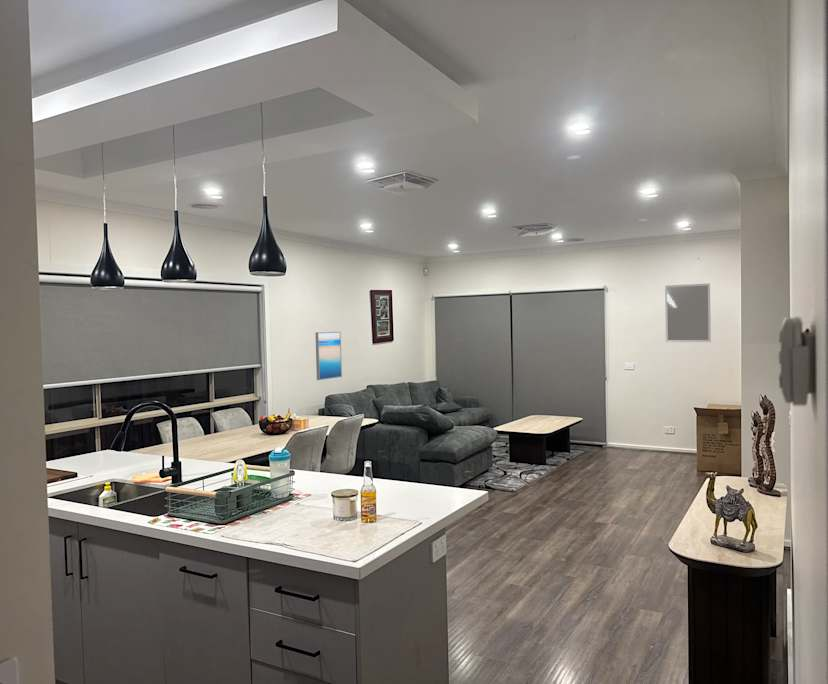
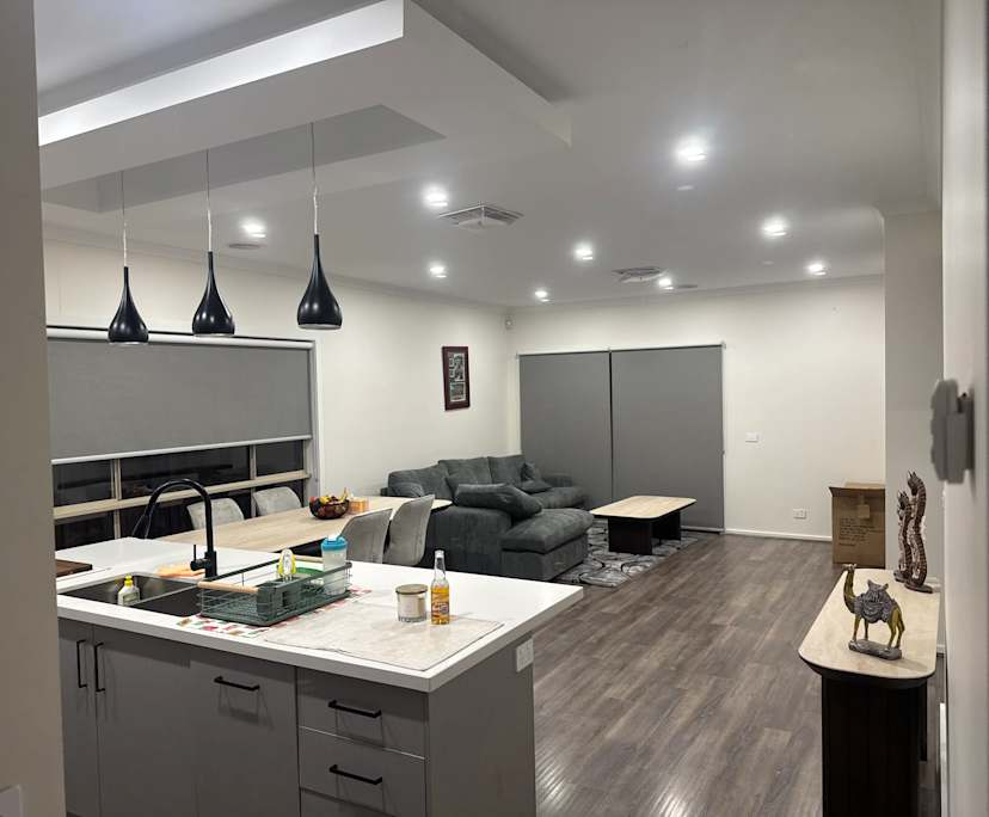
- home mirror [664,282,712,343]
- wall art [314,331,343,381]
